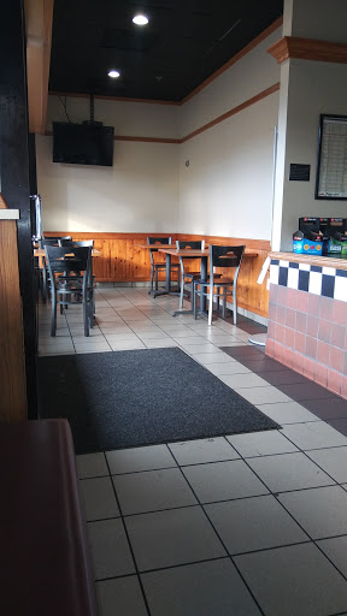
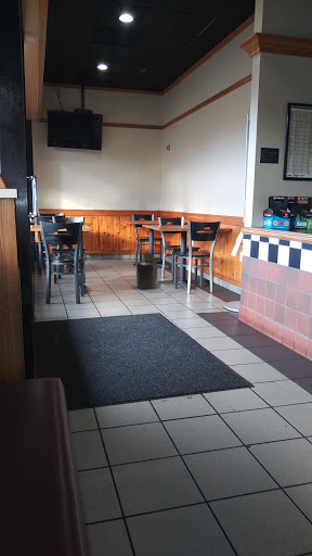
+ trash can [135,251,159,290]
